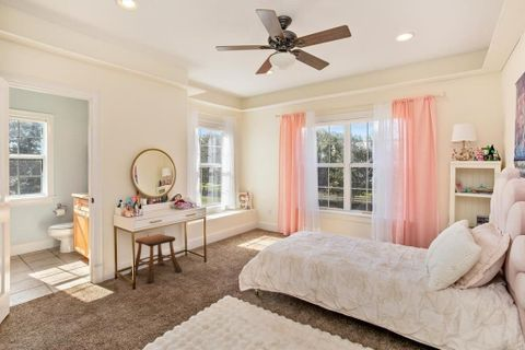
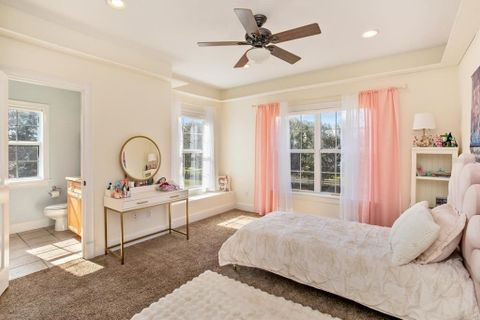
- stool [128,233,183,283]
